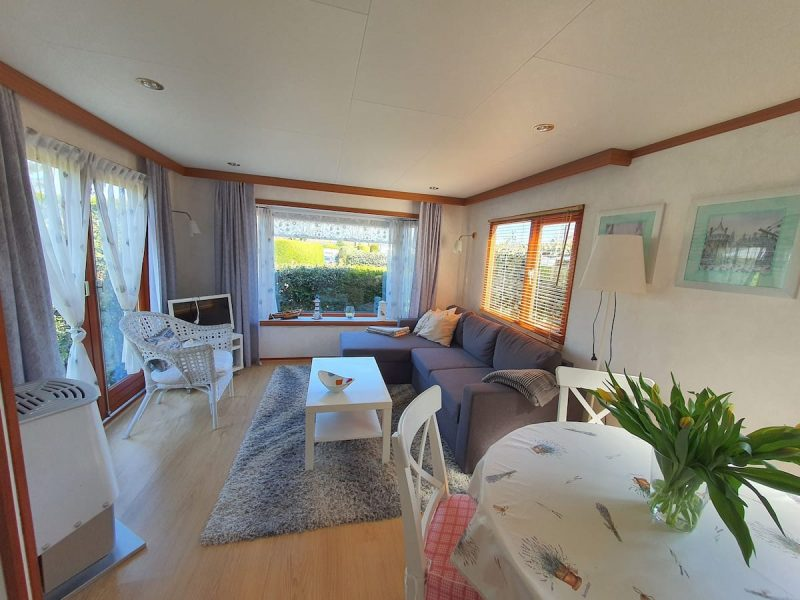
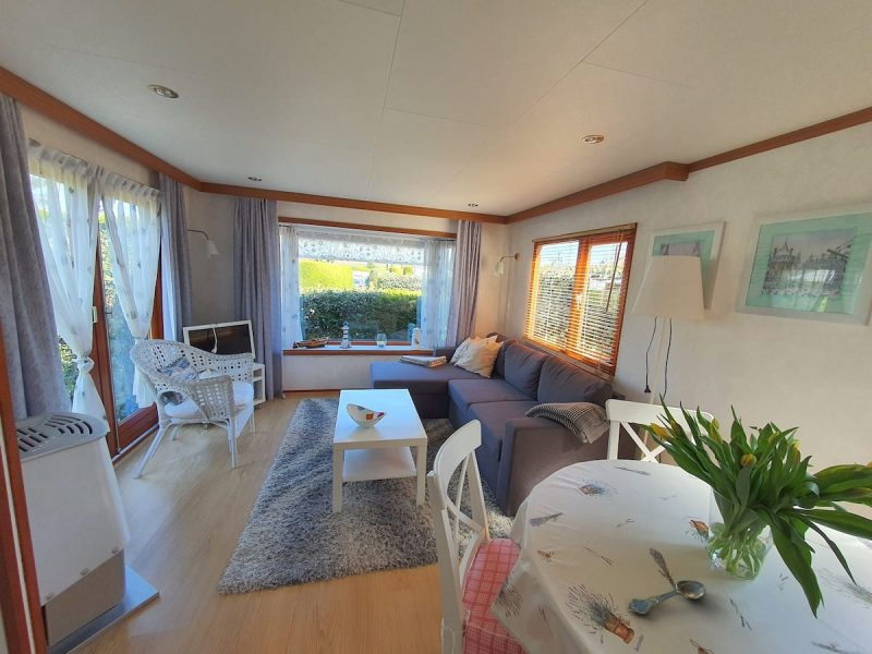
+ spoon [627,579,706,616]
